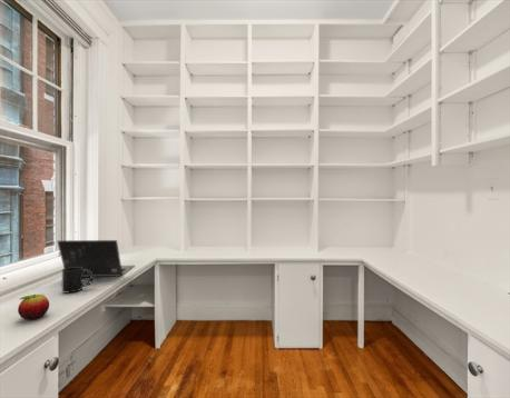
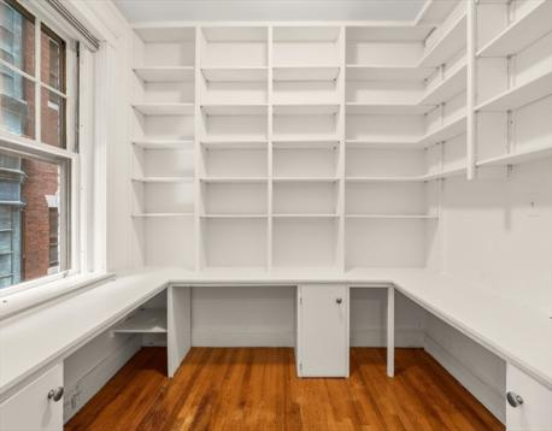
- laptop [56,239,136,278]
- mug [61,267,94,293]
- fruit [17,293,50,321]
